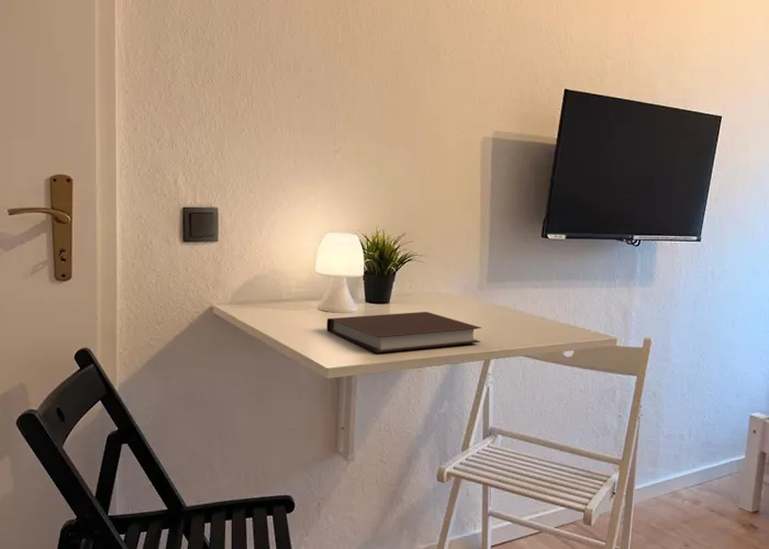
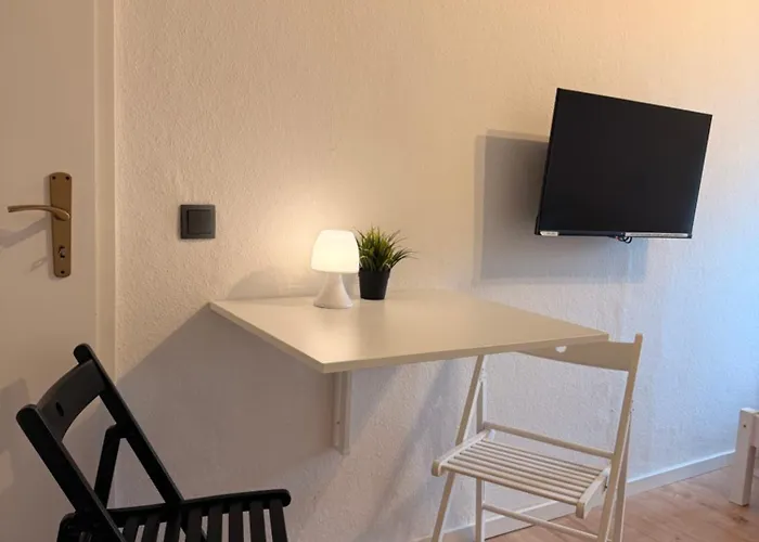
- notebook [326,311,482,354]
